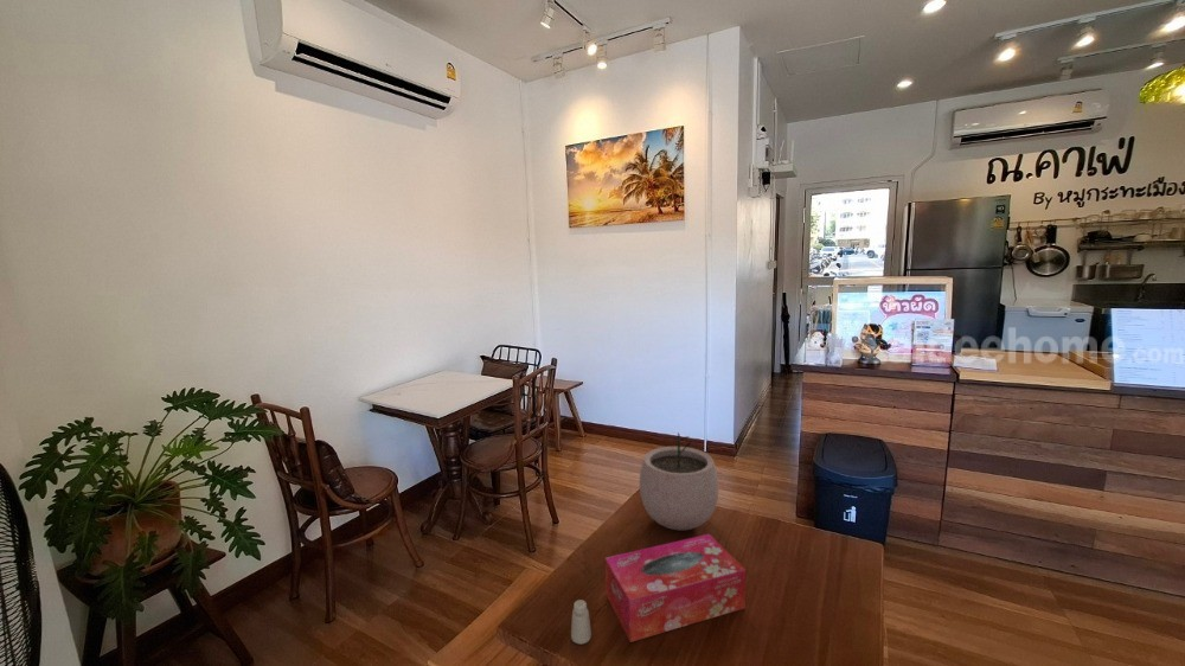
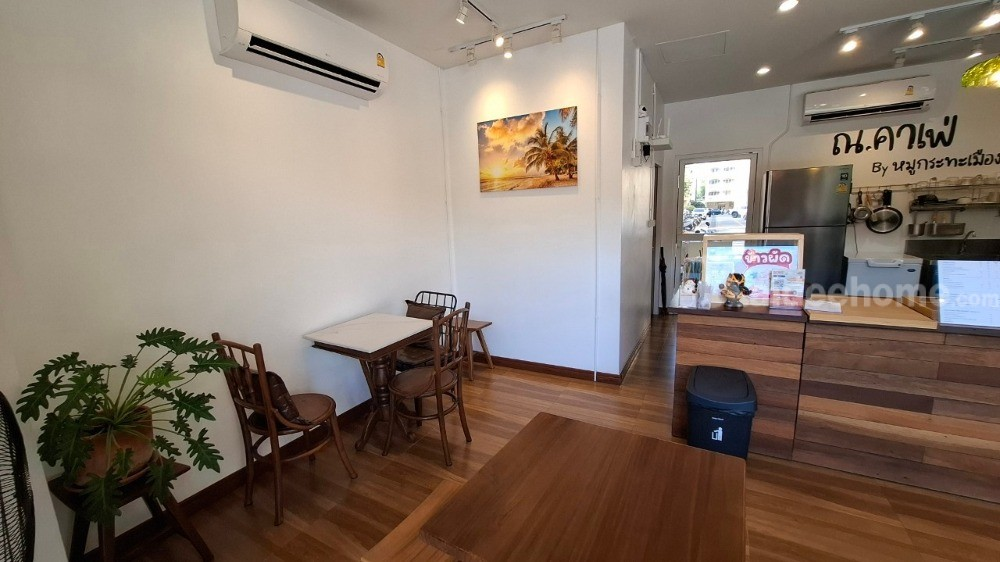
- saltshaker [570,598,592,645]
- tissue box [604,533,747,643]
- plant pot [639,430,719,531]
